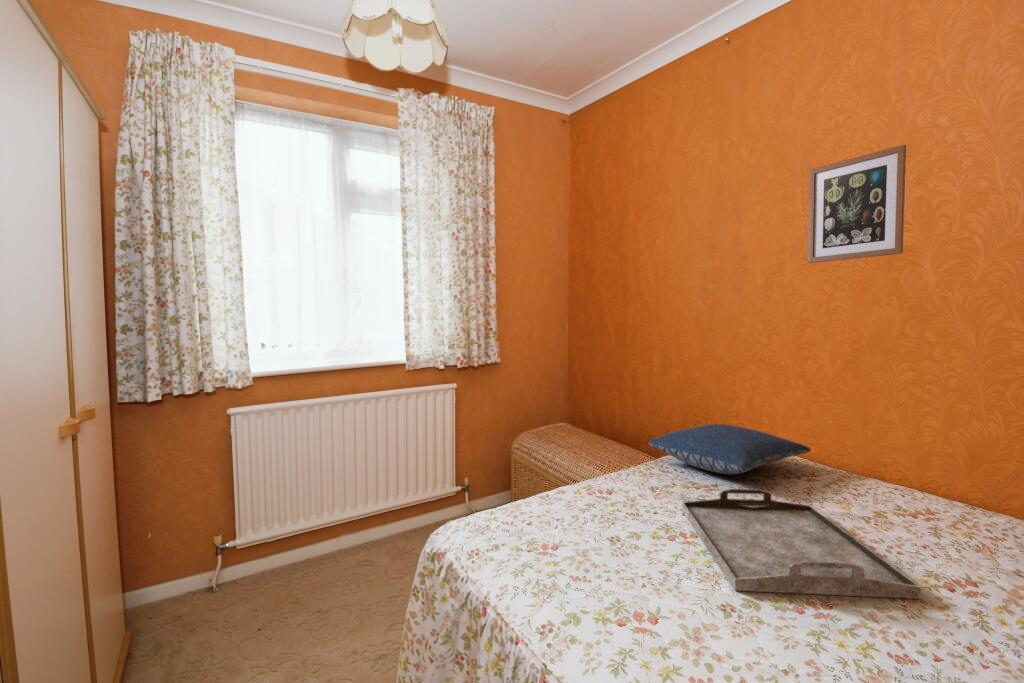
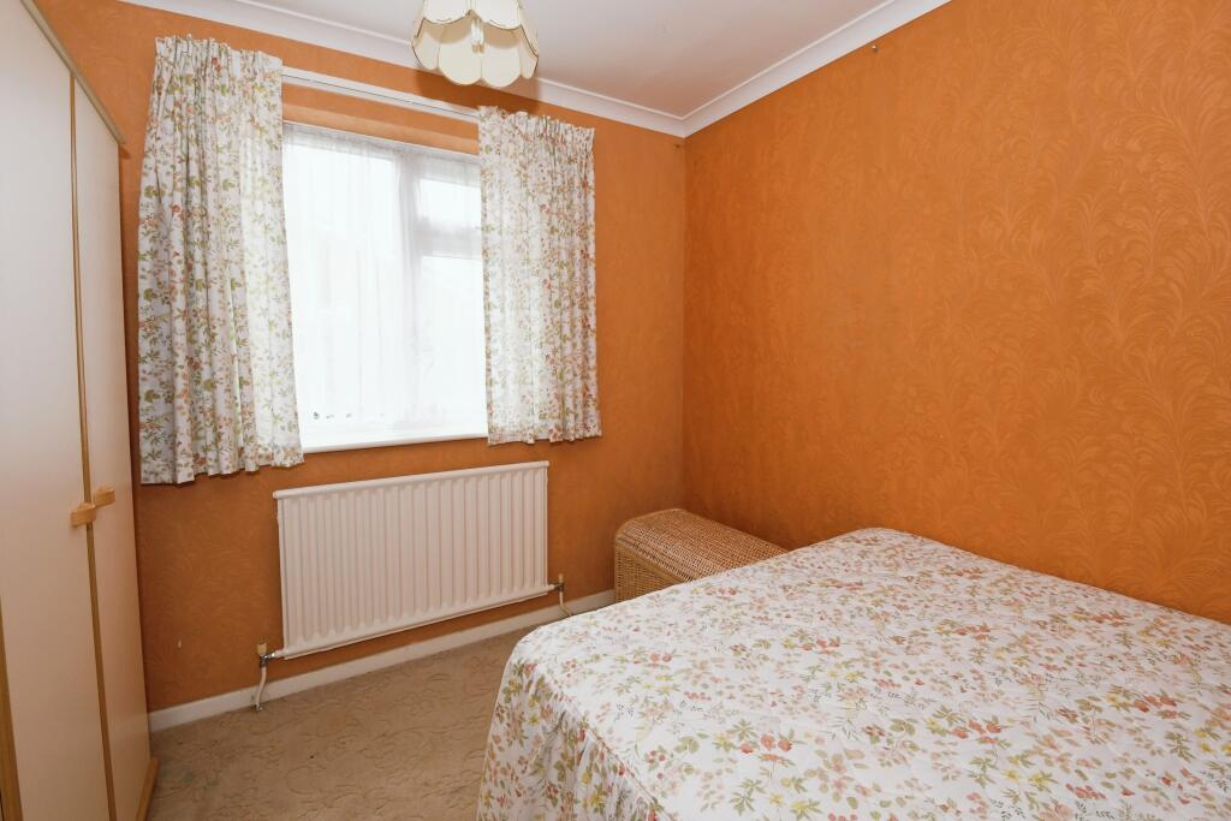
- wall art [807,144,907,264]
- pillow [648,423,812,475]
- serving tray [681,488,922,600]
